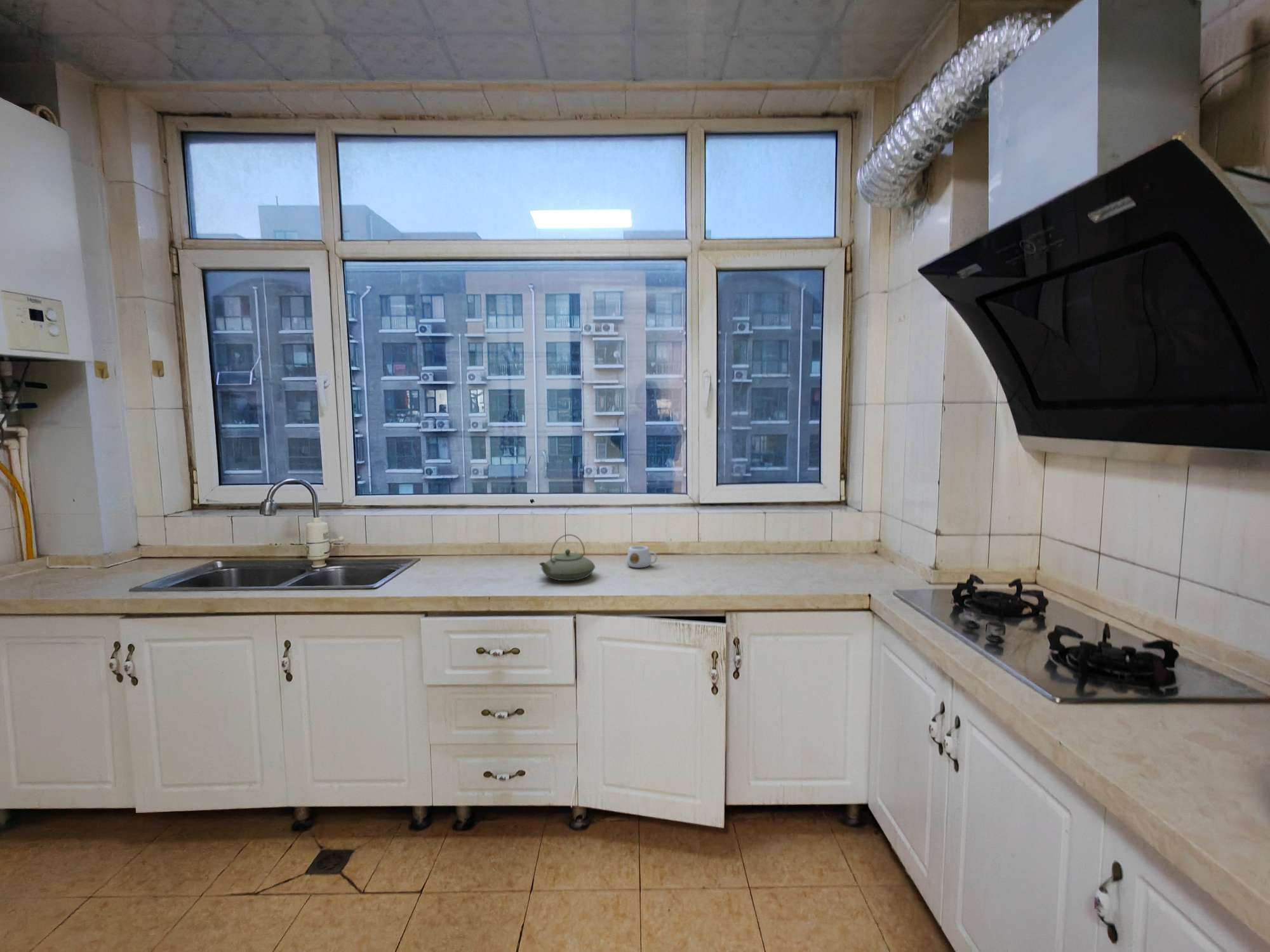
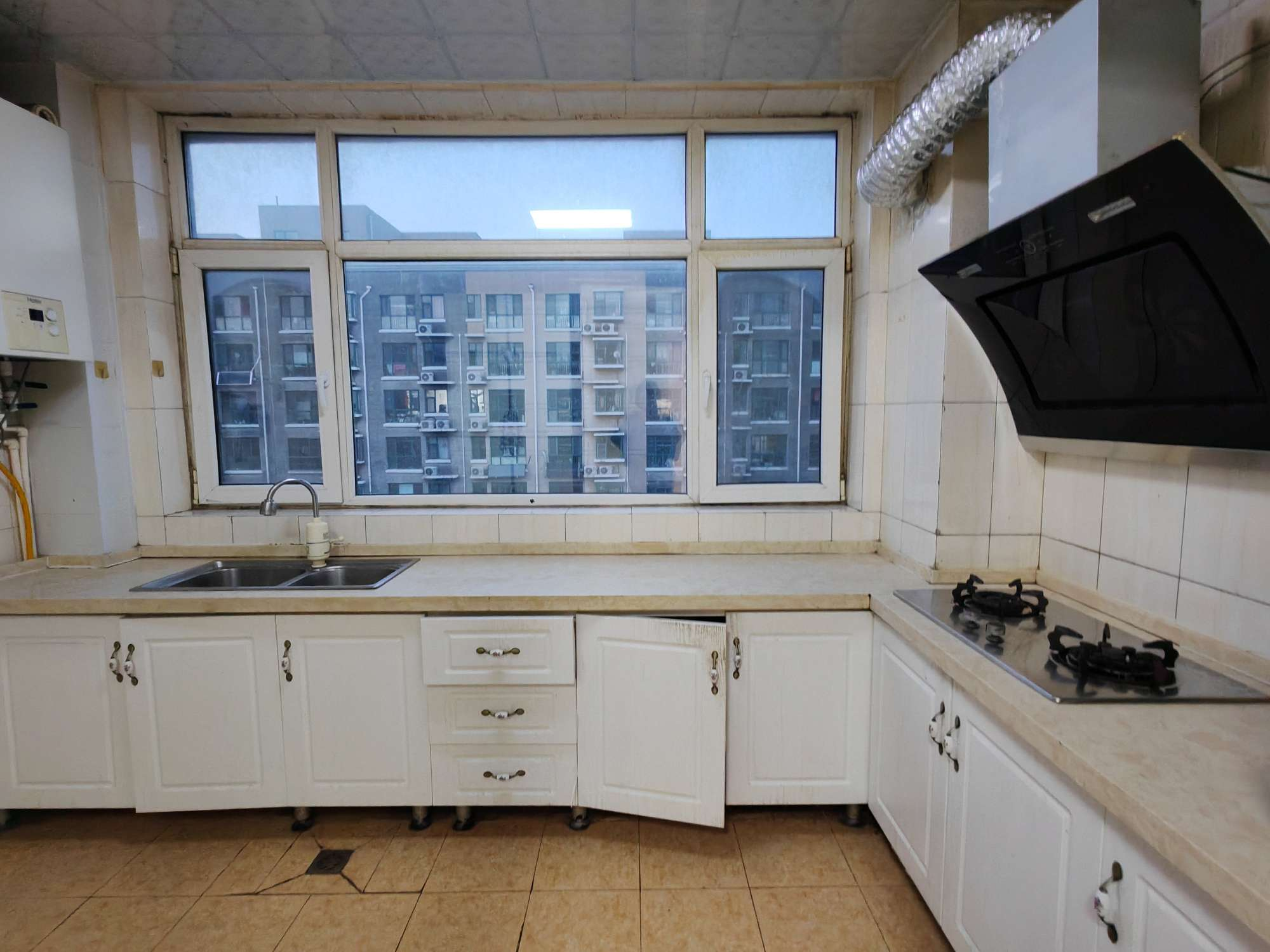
- teapot [538,534,596,581]
- mug [626,545,658,569]
